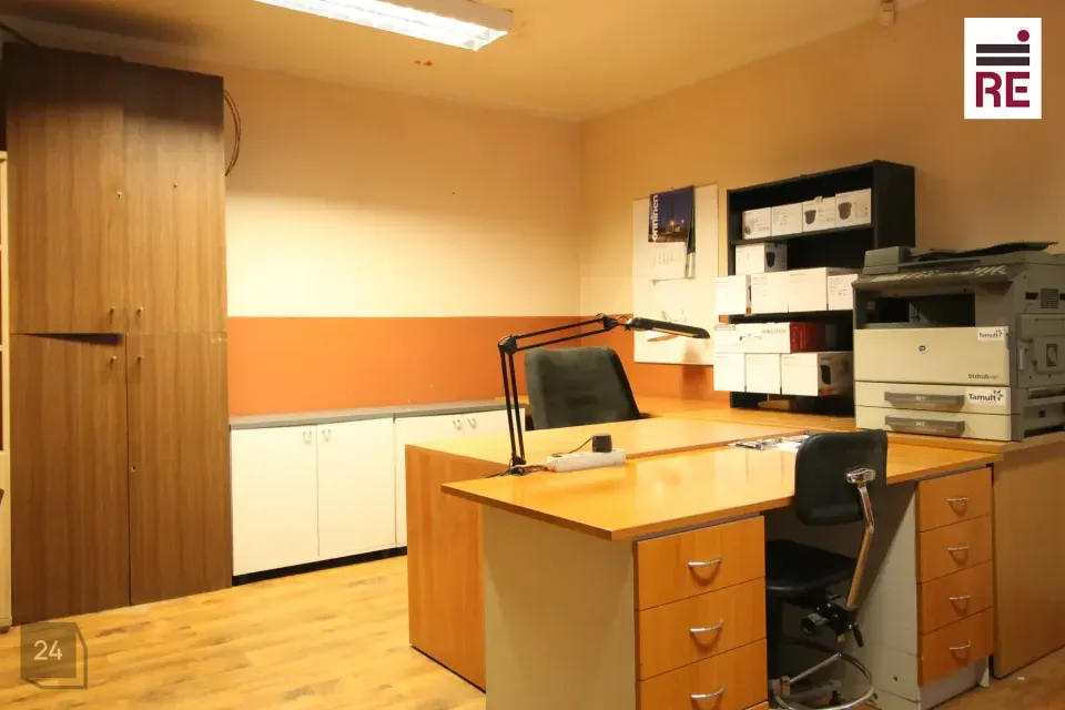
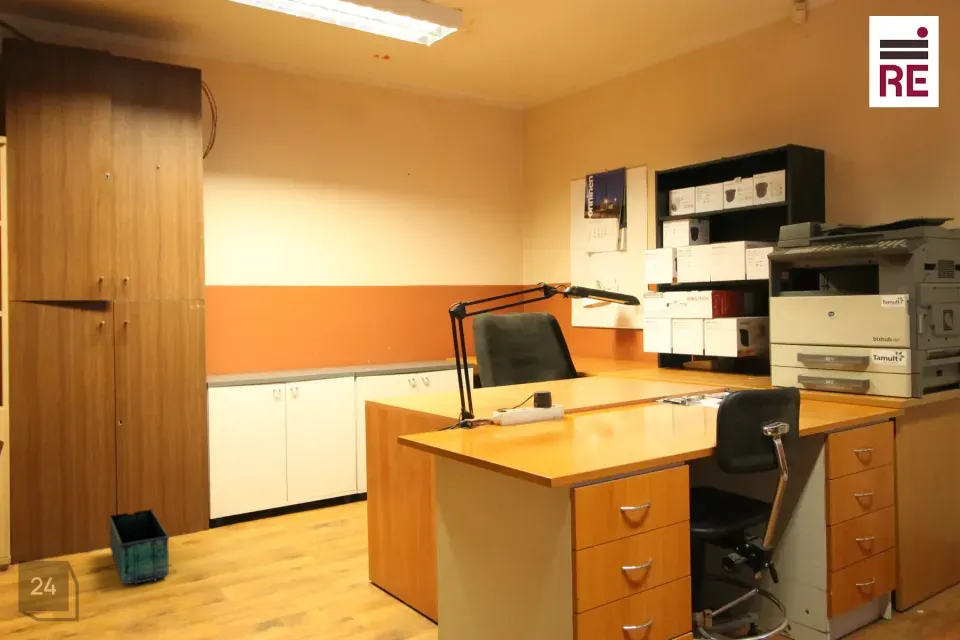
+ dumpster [108,508,170,587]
